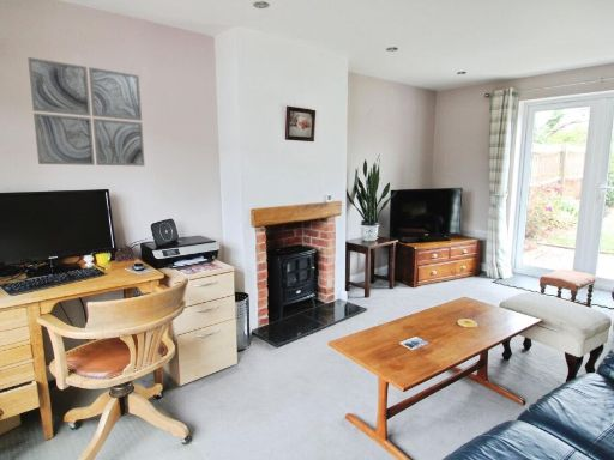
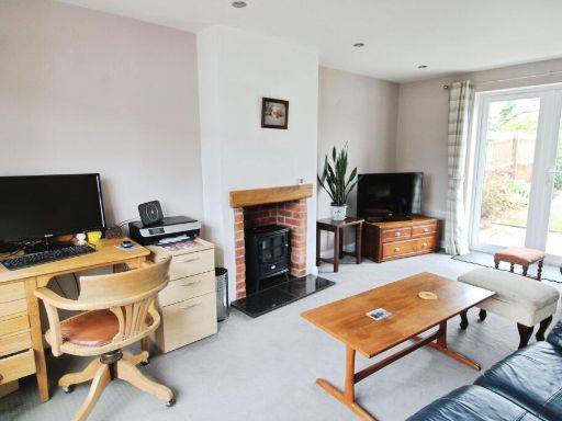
- wall art [26,56,145,167]
